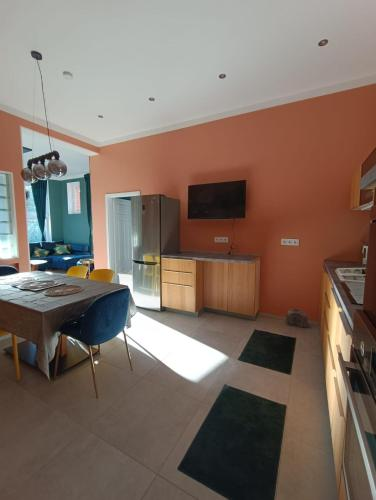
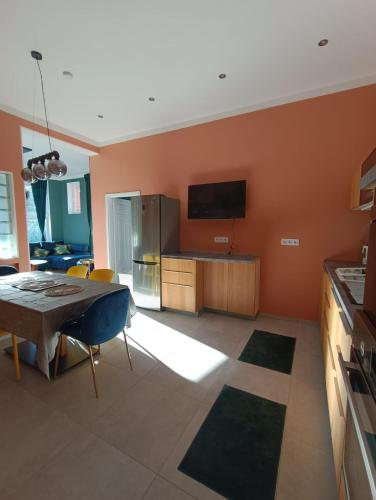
- bag [285,308,309,328]
